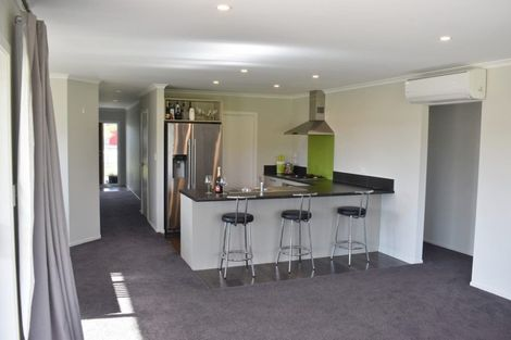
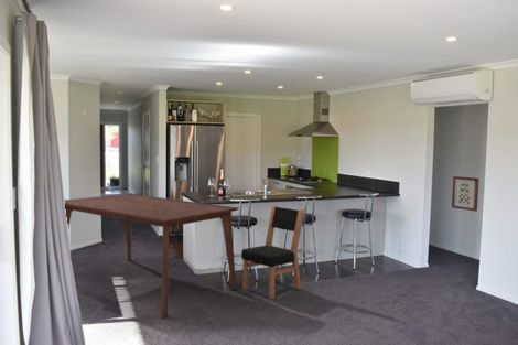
+ wall art [451,175,479,213]
+ dining table [64,193,240,319]
+ dining chair [240,204,305,300]
